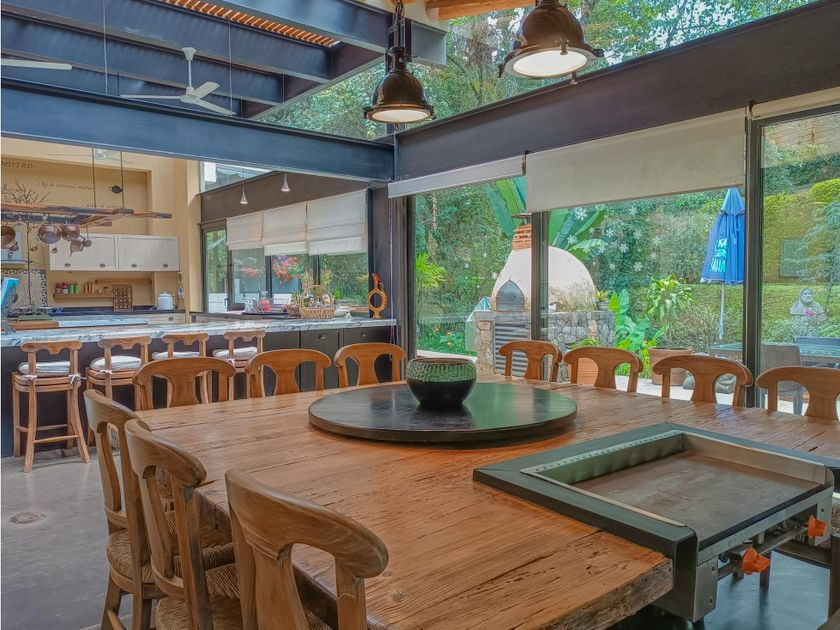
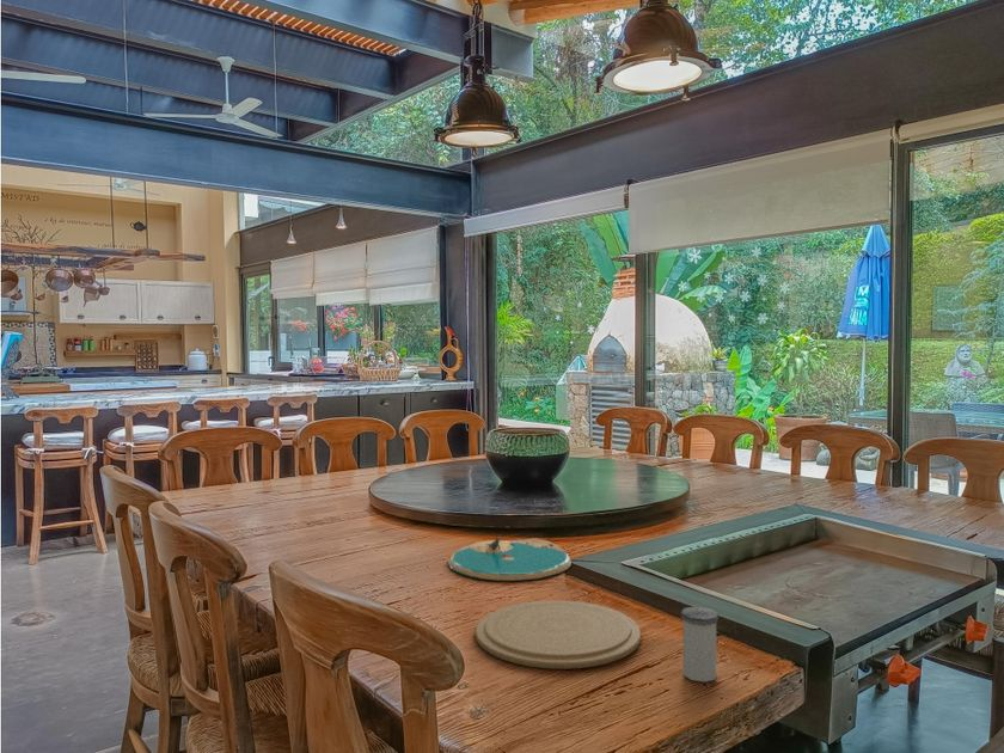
+ salt shaker [680,605,720,684]
+ plate [447,535,573,582]
+ plate [475,599,642,671]
